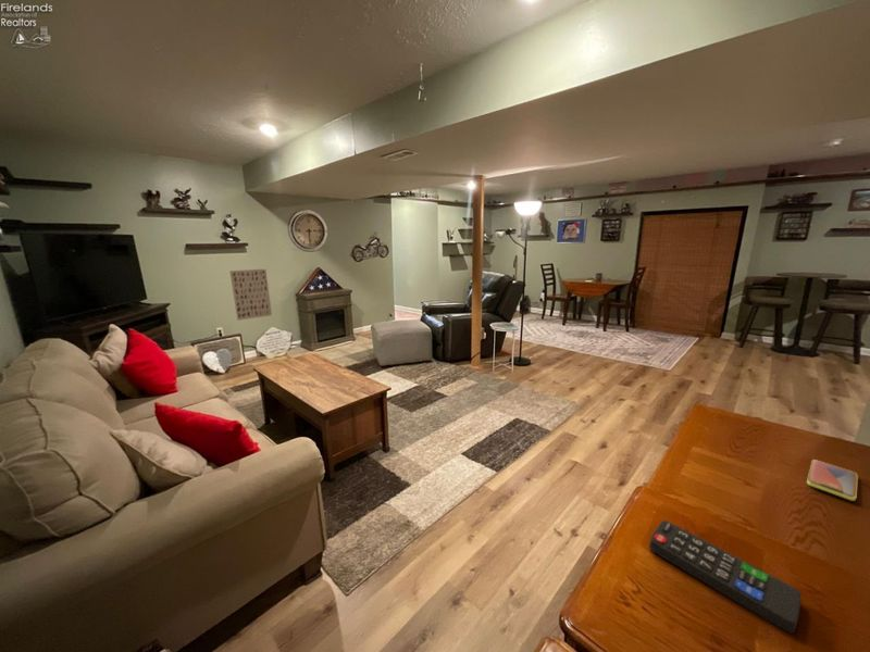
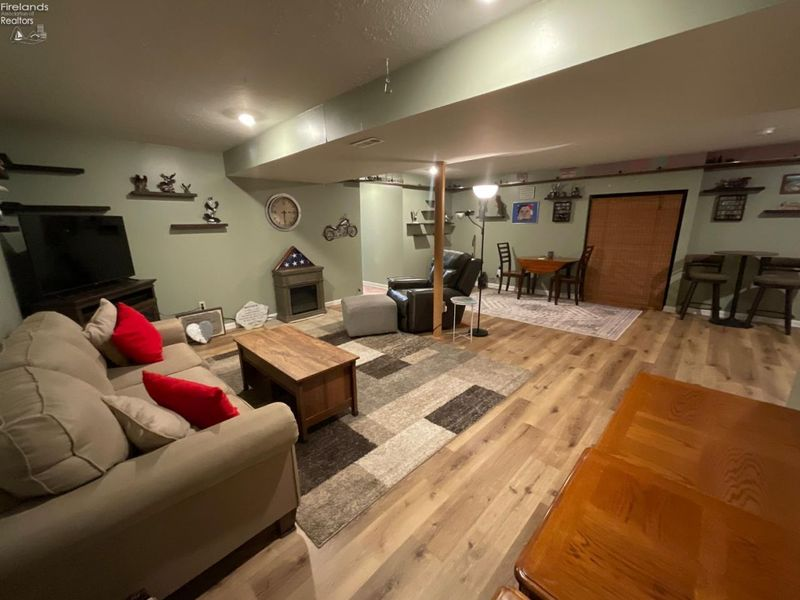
- wall art [228,268,273,322]
- smartphone [806,459,859,502]
- remote control [648,519,803,635]
